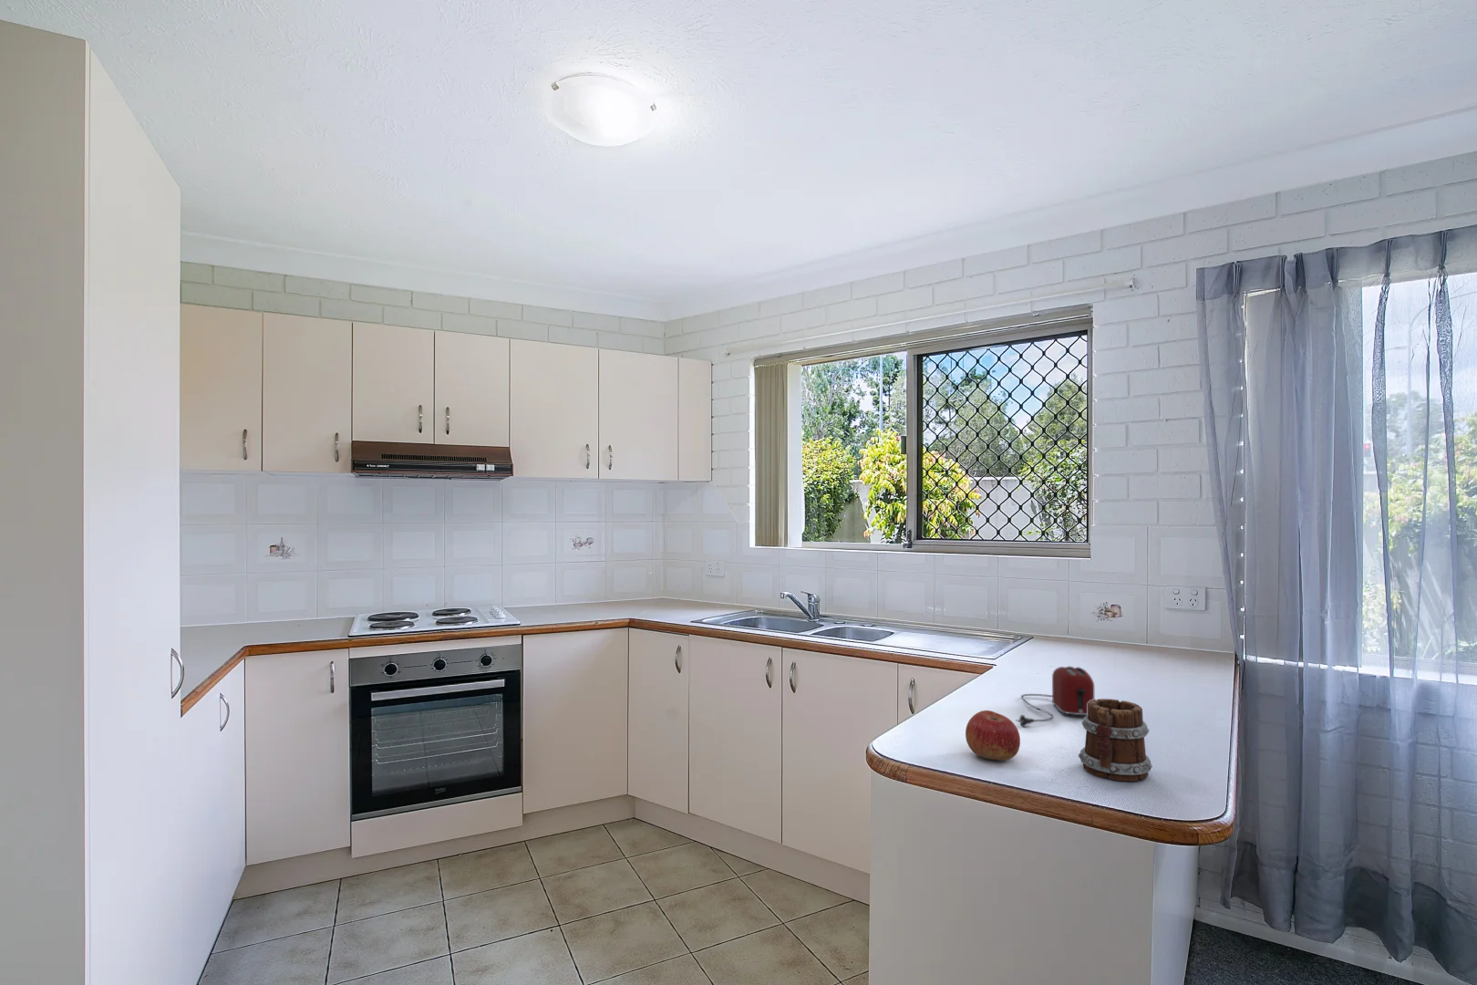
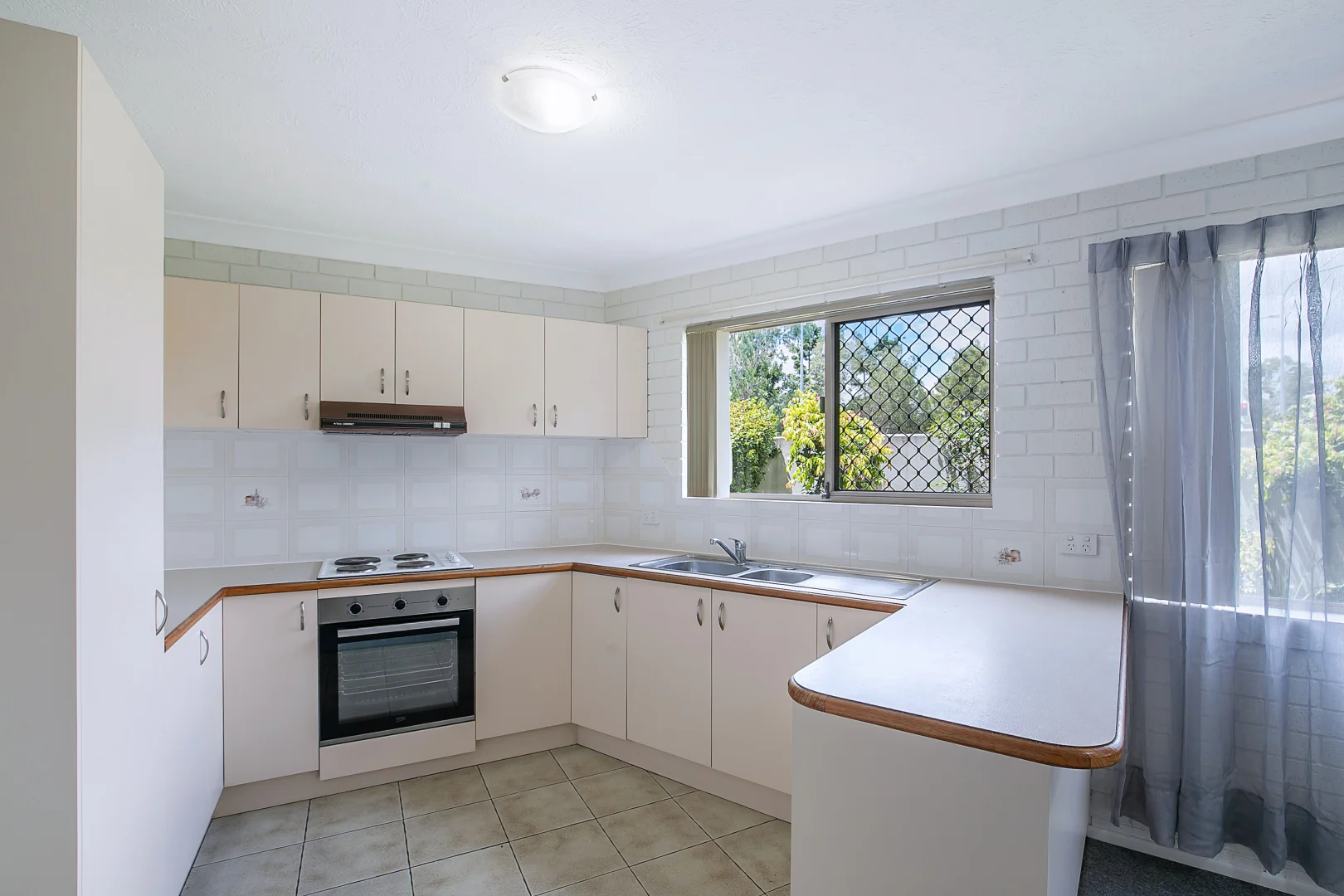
- mug [1078,698,1153,783]
- toaster [1014,666,1095,728]
- apple [965,709,1021,762]
